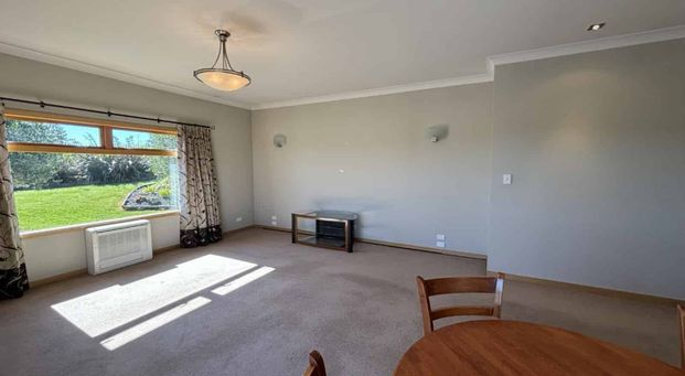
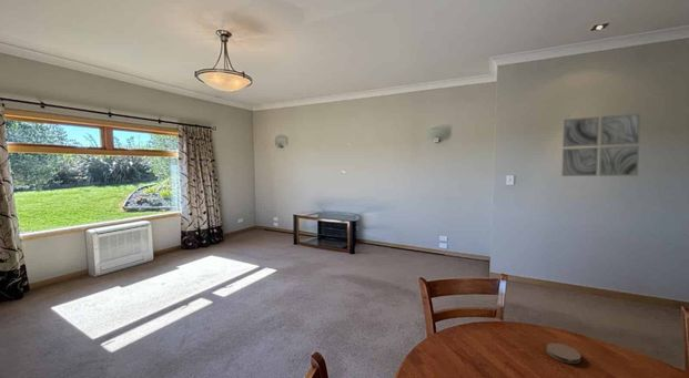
+ coaster [546,343,581,365]
+ wall art [560,113,641,177]
